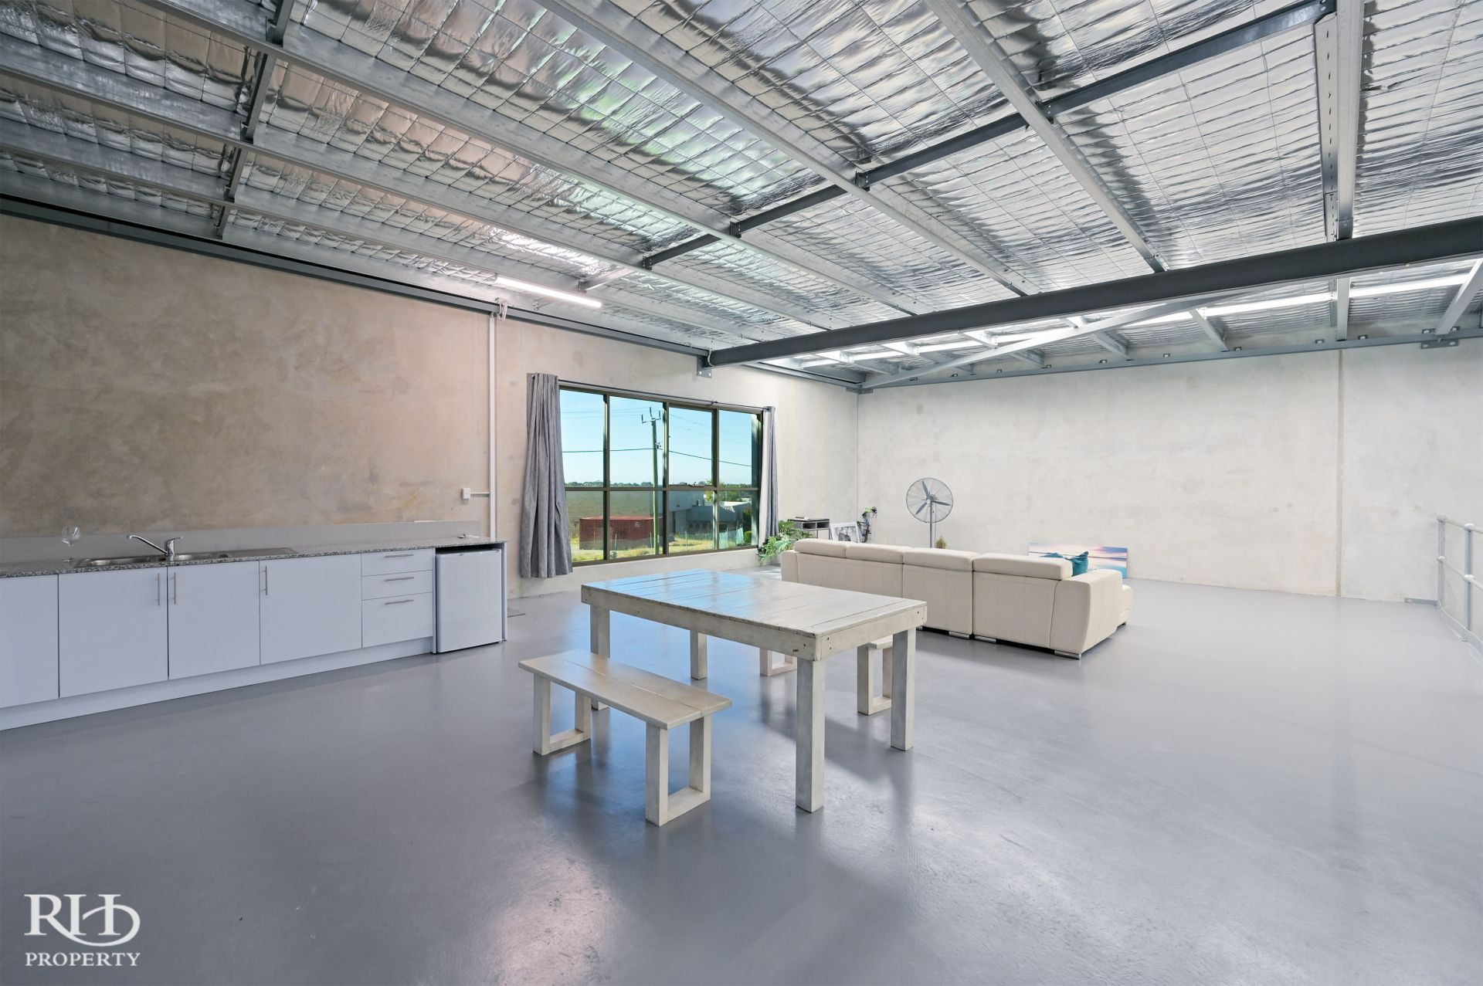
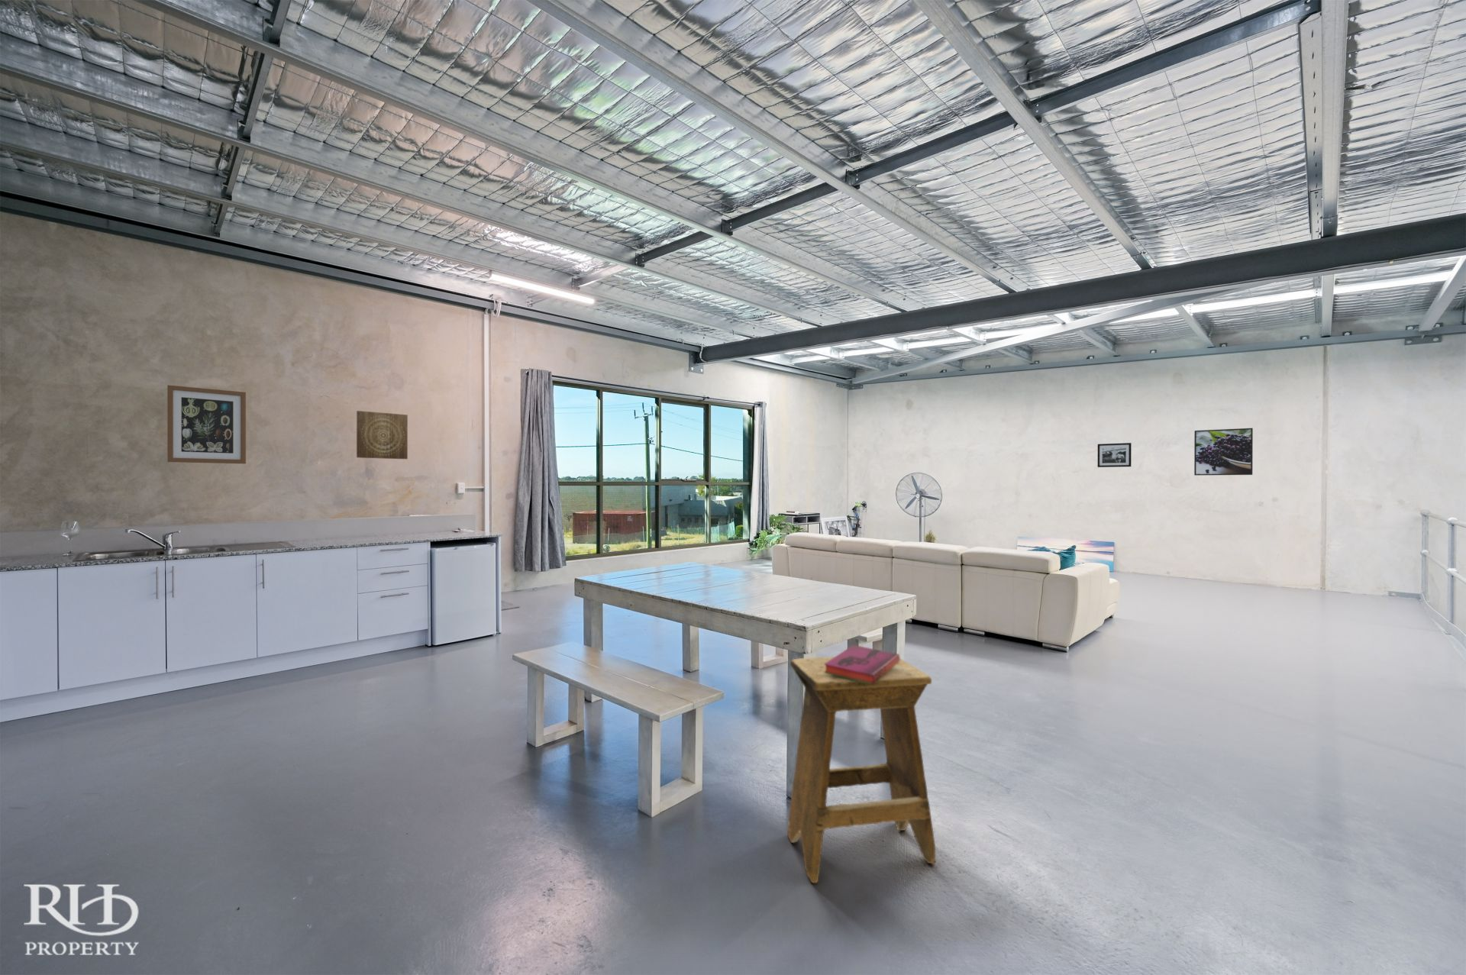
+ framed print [1194,428,1254,477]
+ wall art [356,410,408,459]
+ wall art [167,384,247,465]
+ hardback book [824,644,901,684]
+ picture frame [1096,442,1132,468]
+ stool [787,656,936,885]
